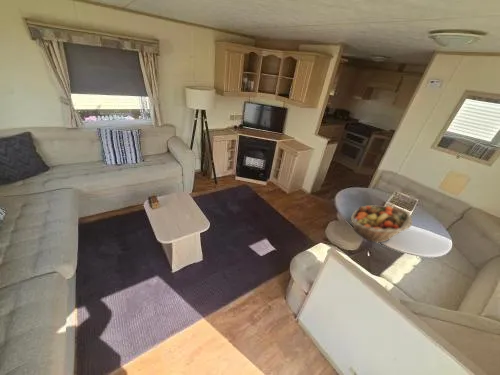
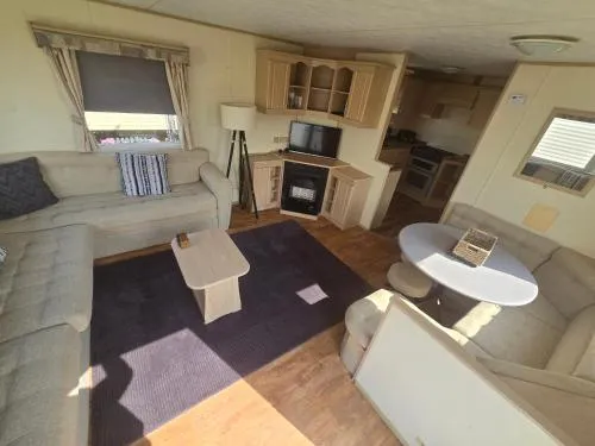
- fruit basket [350,204,413,244]
